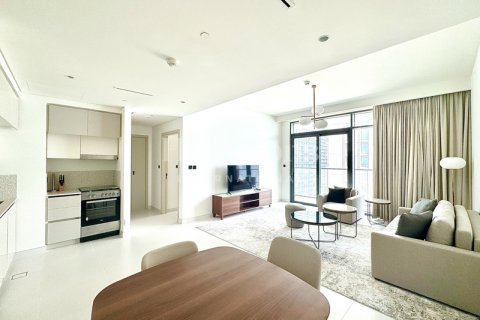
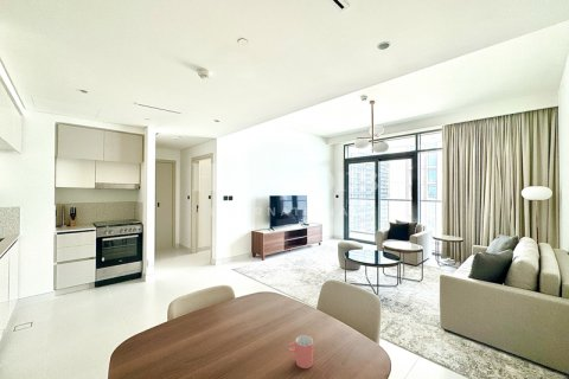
+ cup [287,334,314,370]
